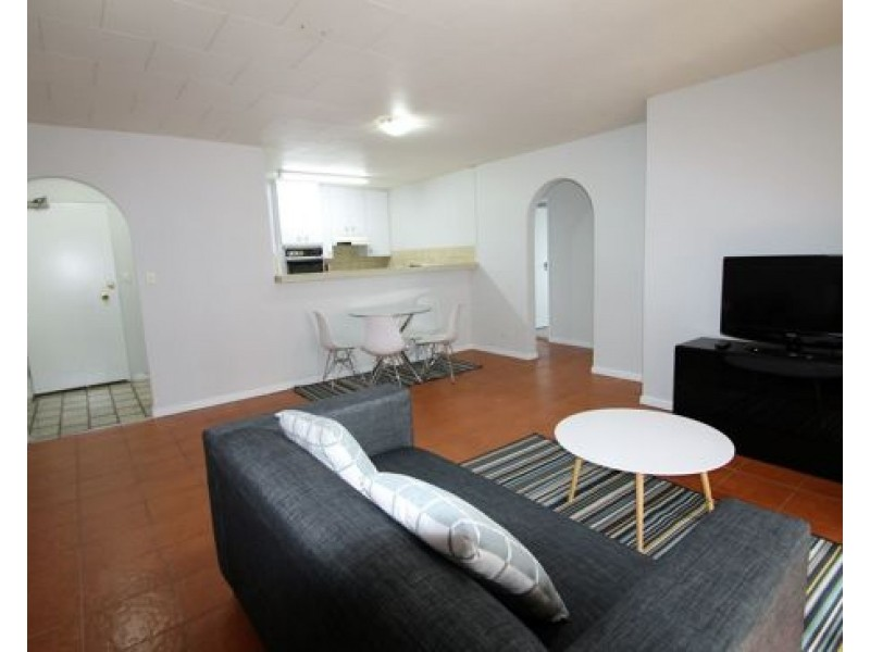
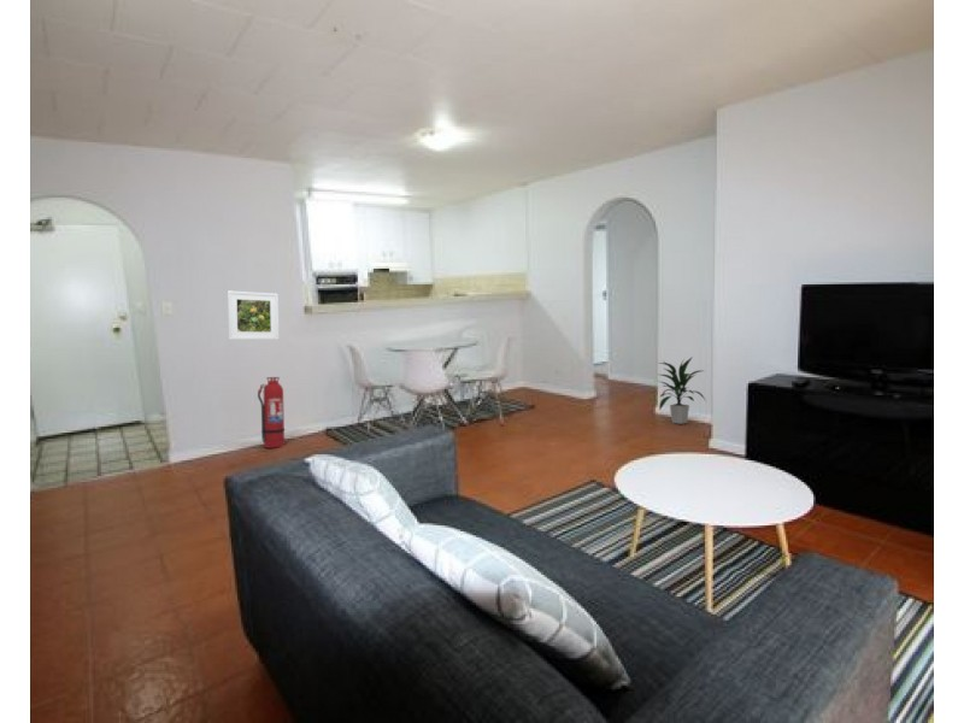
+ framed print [227,289,281,341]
+ fire extinguisher [257,376,286,449]
+ indoor plant [656,355,707,425]
